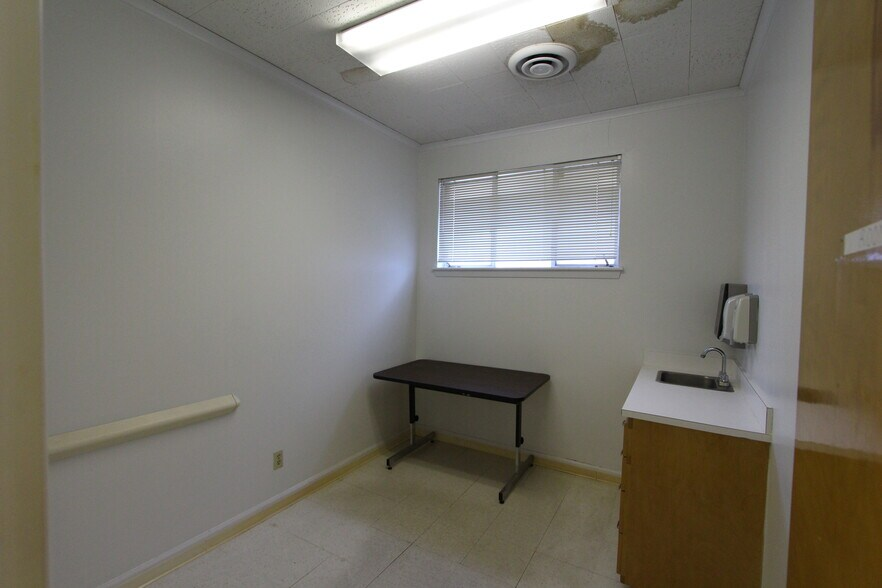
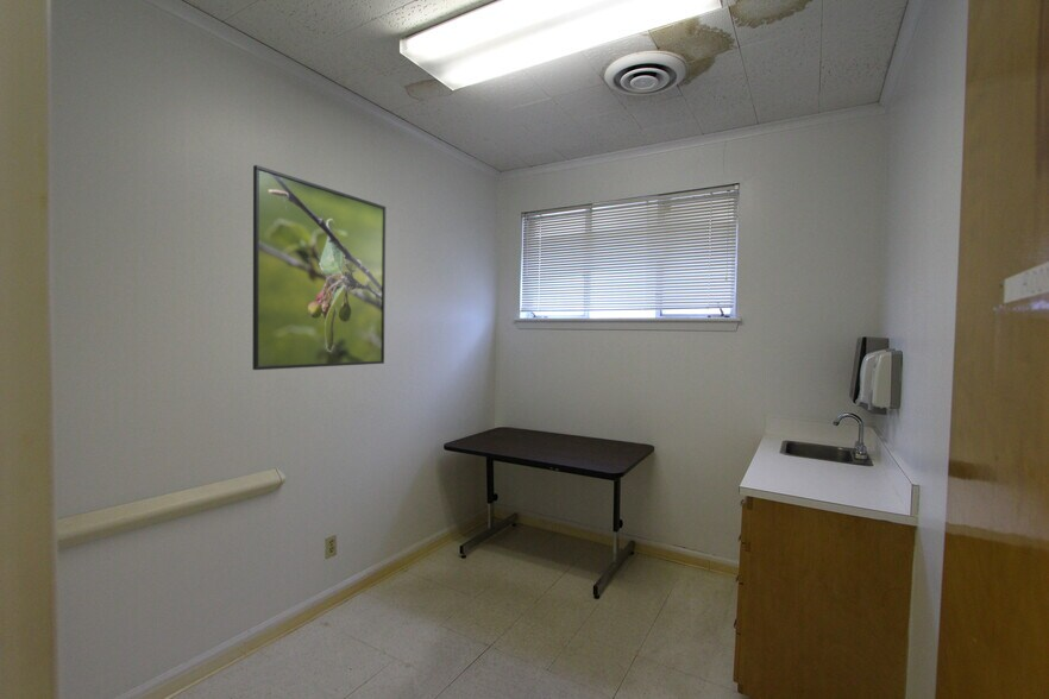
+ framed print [252,164,387,371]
